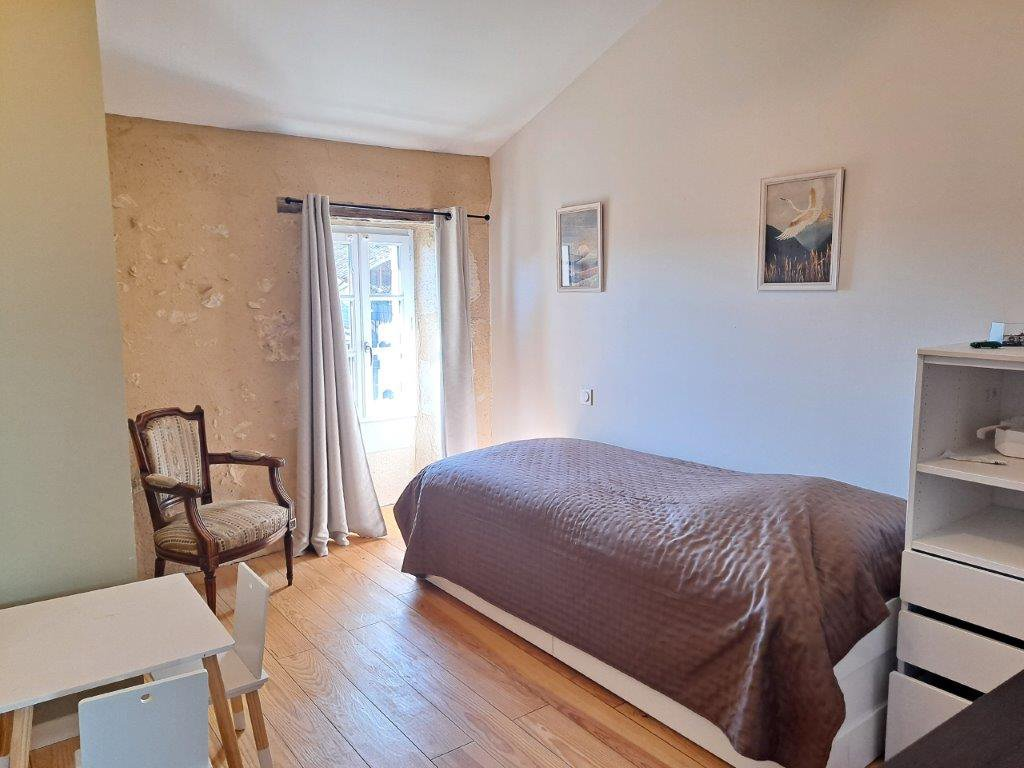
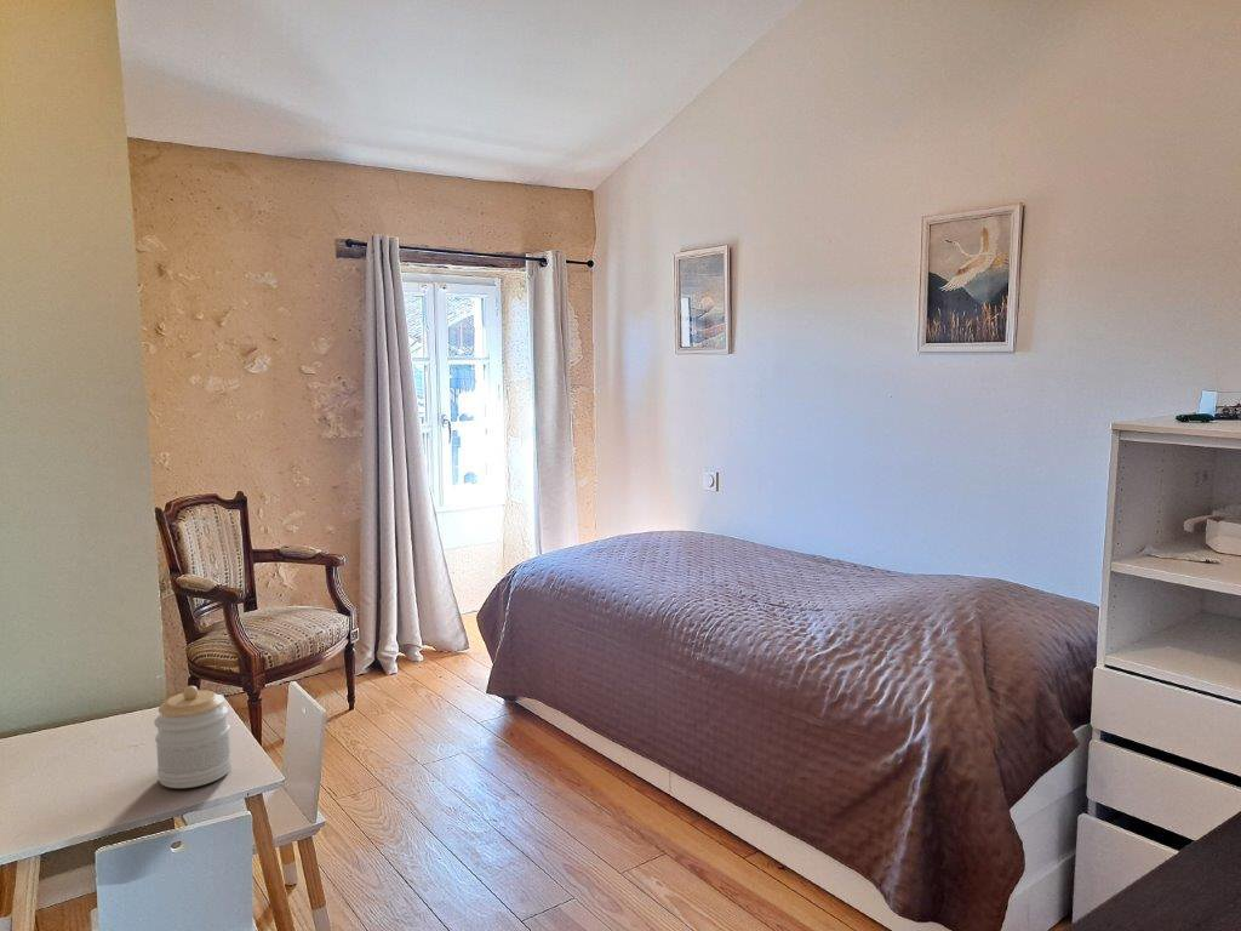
+ jar [153,685,233,789]
